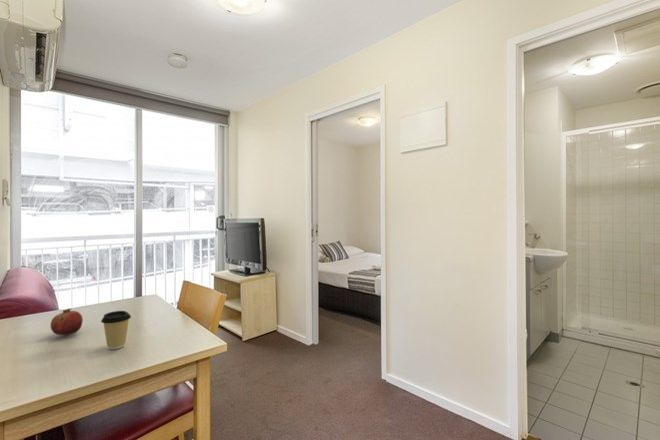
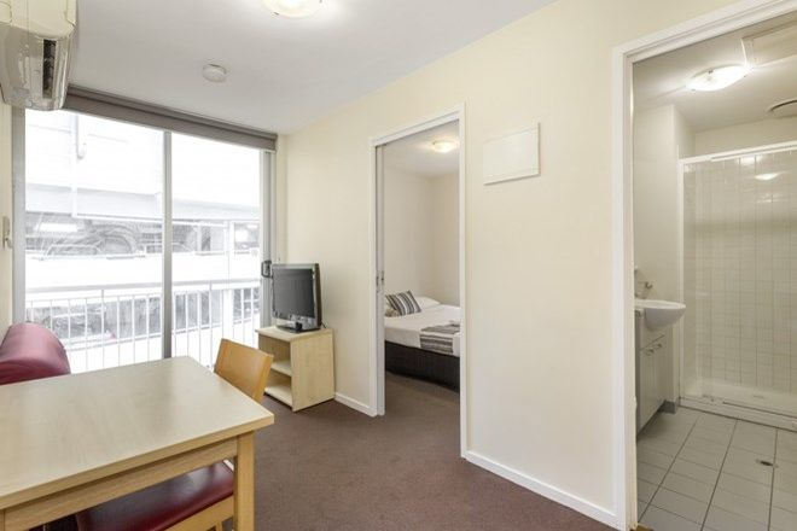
- coffee cup [100,310,132,350]
- fruit [50,308,84,336]
